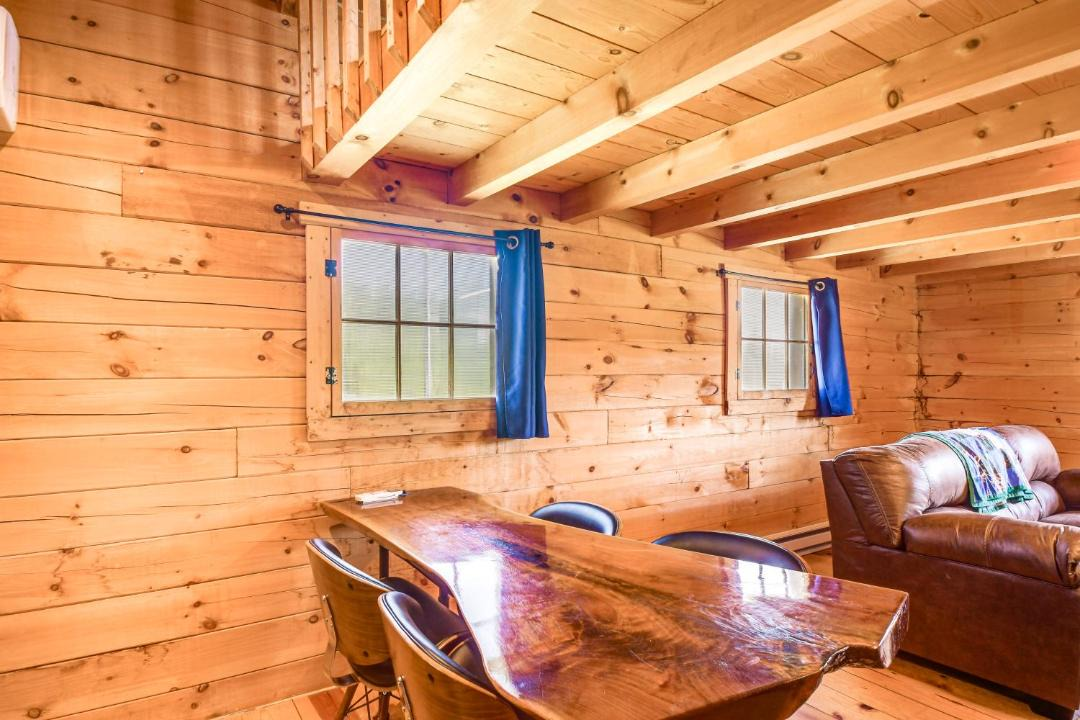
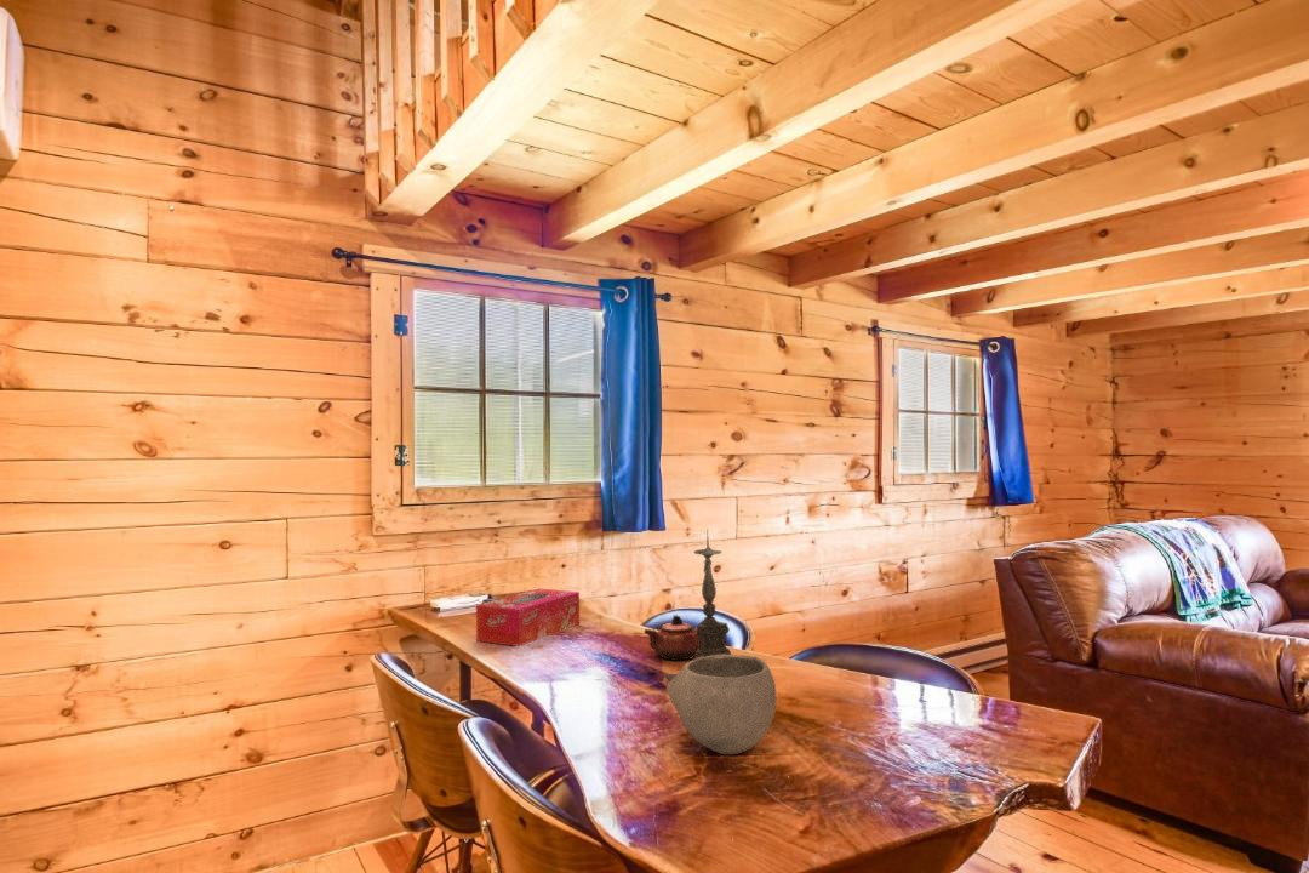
+ bowl [665,654,778,755]
+ tissue box [475,588,581,647]
+ candle holder [663,527,732,681]
+ teapot [642,614,699,662]
